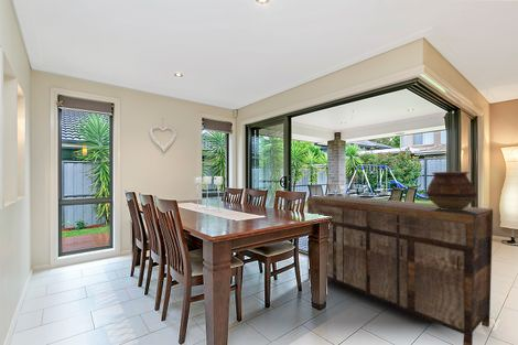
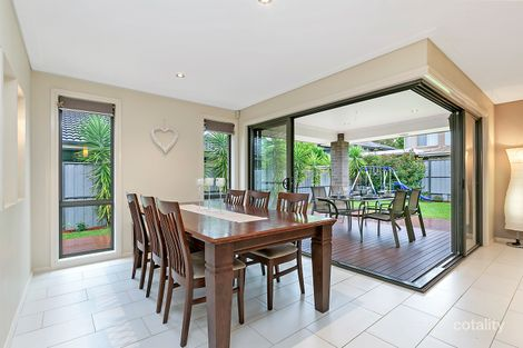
- sideboard [306,194,494,345]
- ceramic pot [425,171,478,211]
